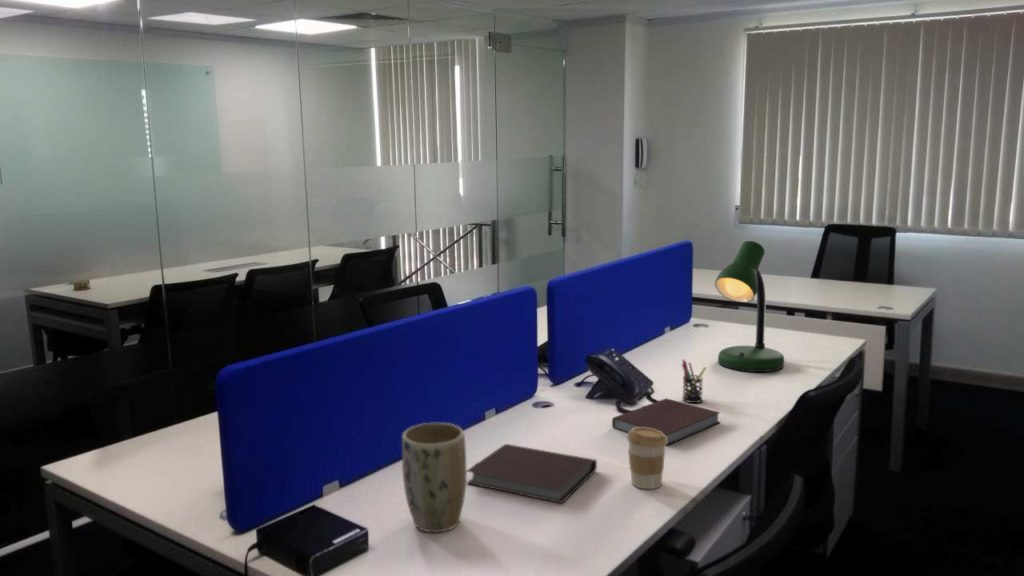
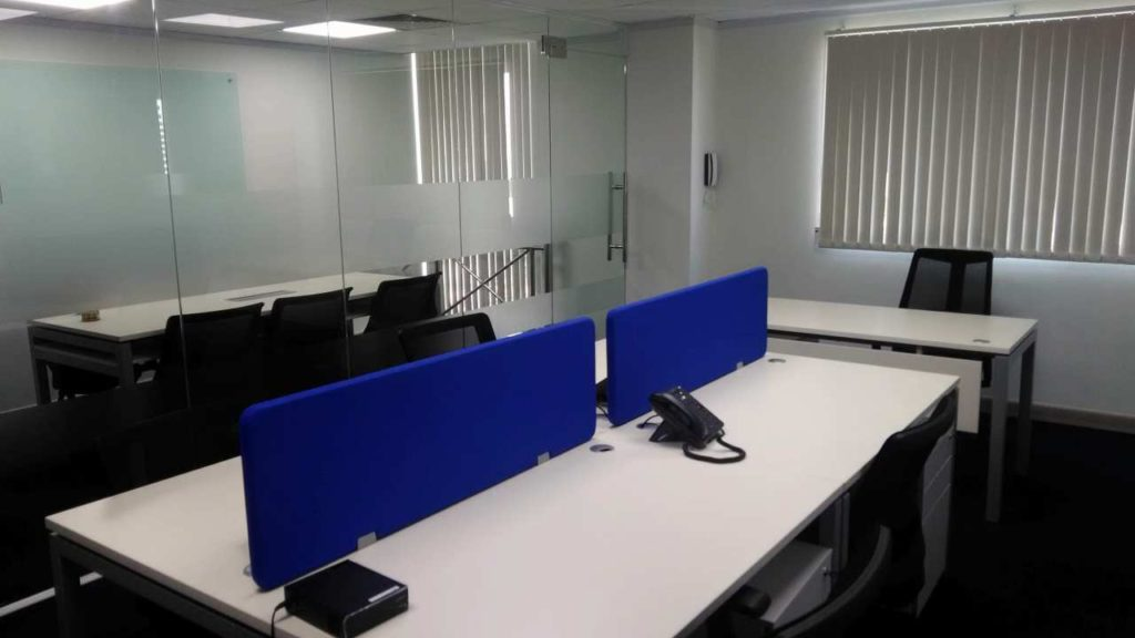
- pen holder [681,359,707,404]
- notebook [611,397,721,446]
- notebook [466,443,598,504]
- plant pot [401,422,468,533]
- coffee cup [626,427,667,490]
- desk lamp [714,240,785,373]
